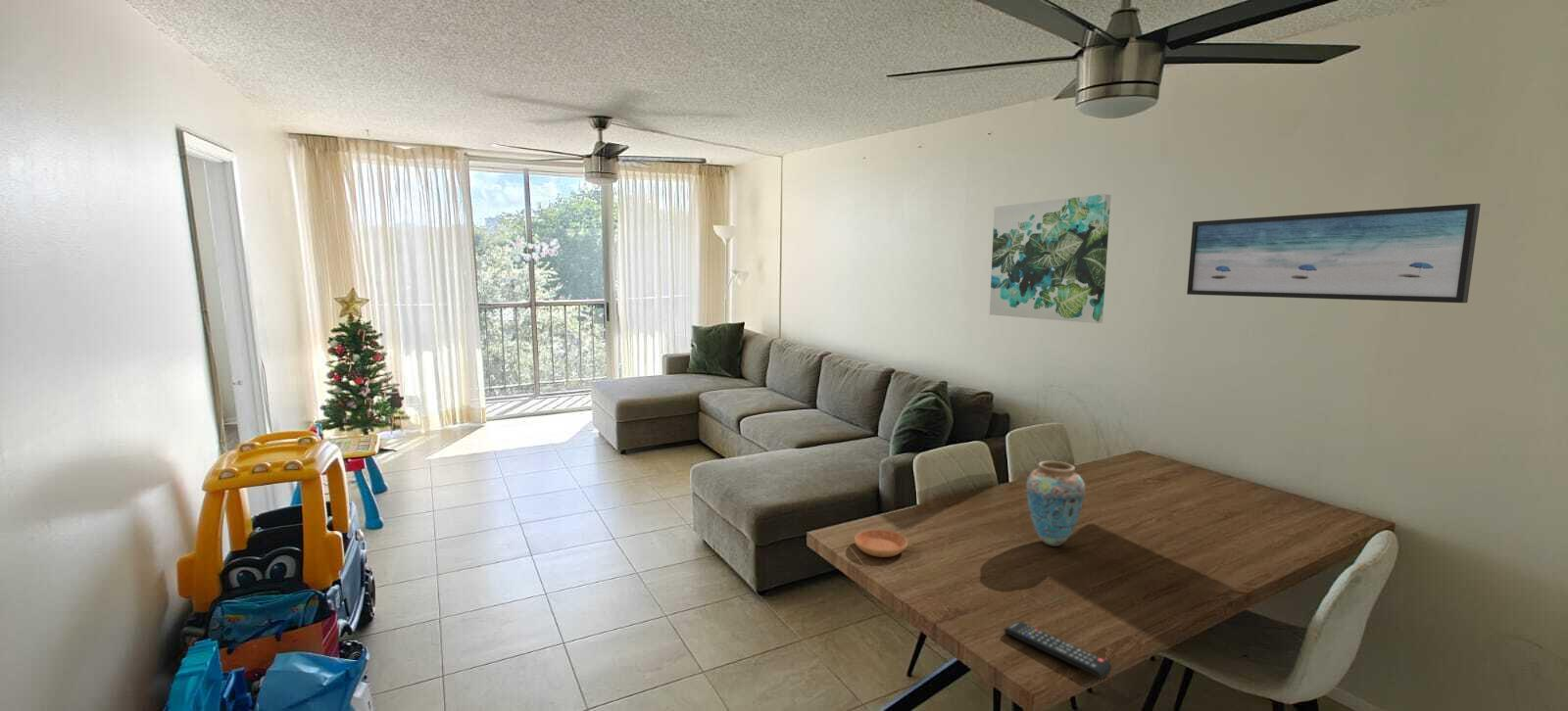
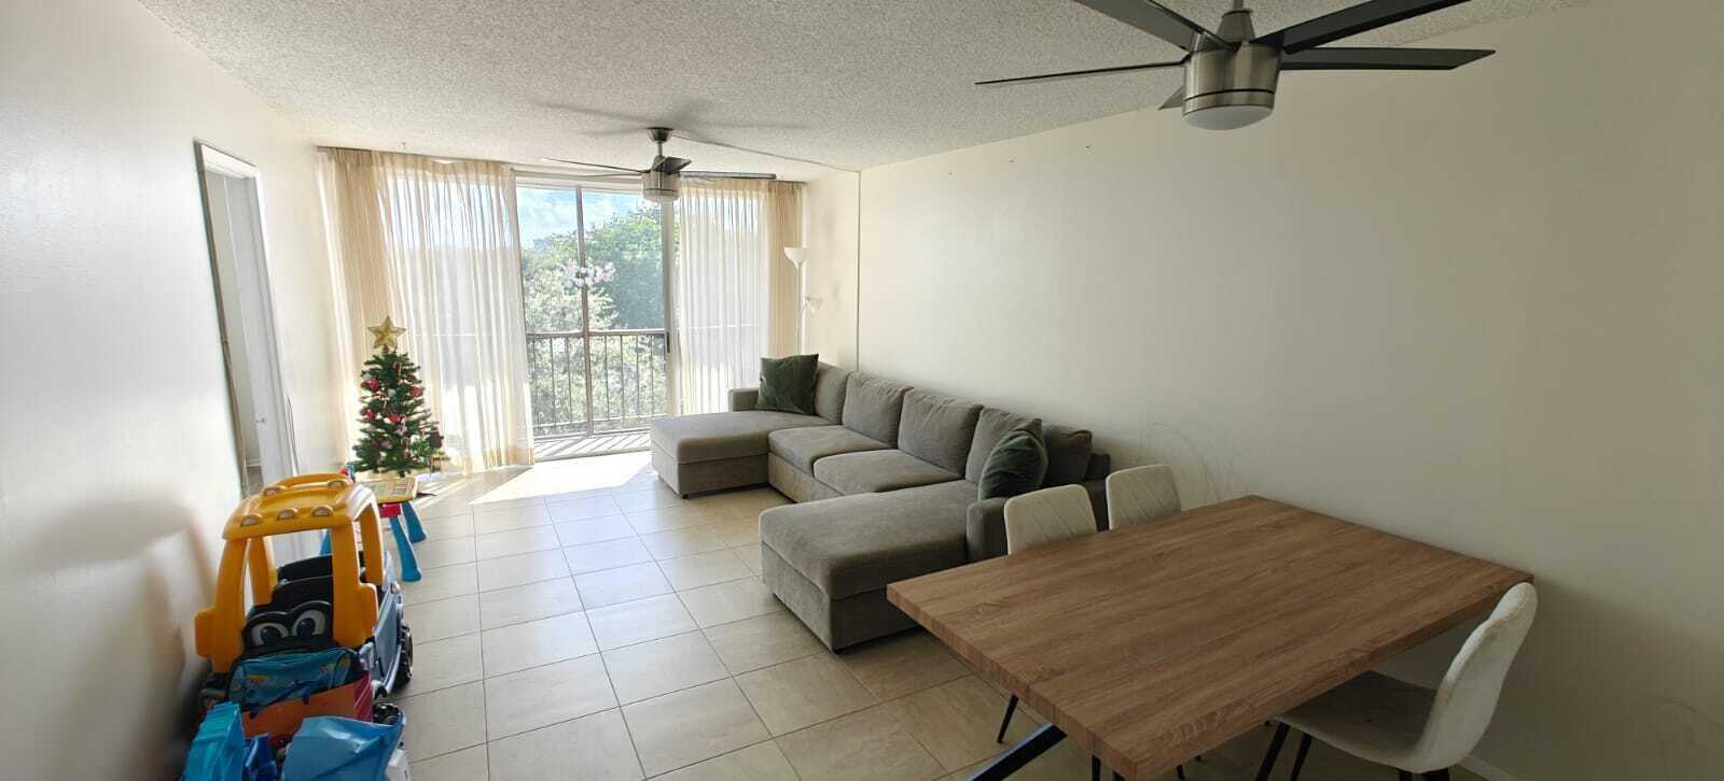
- saucer [854,528,908,558]
- vase [1025,460,1086,547]
- remote control [1003,620,1112,680]
- wall art [1186,203,1482,304]
- wall art [989,193,1111,324]
